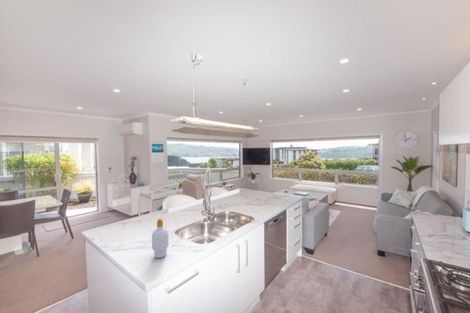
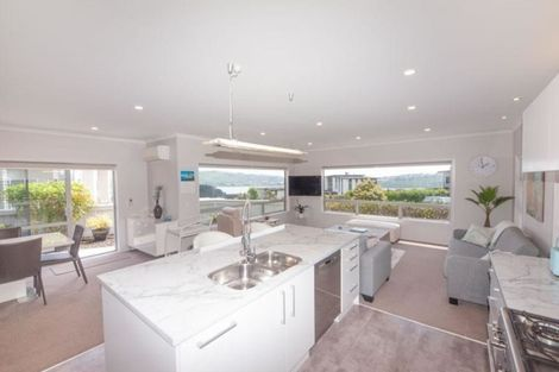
- soap bottle [151,218,170,259]
